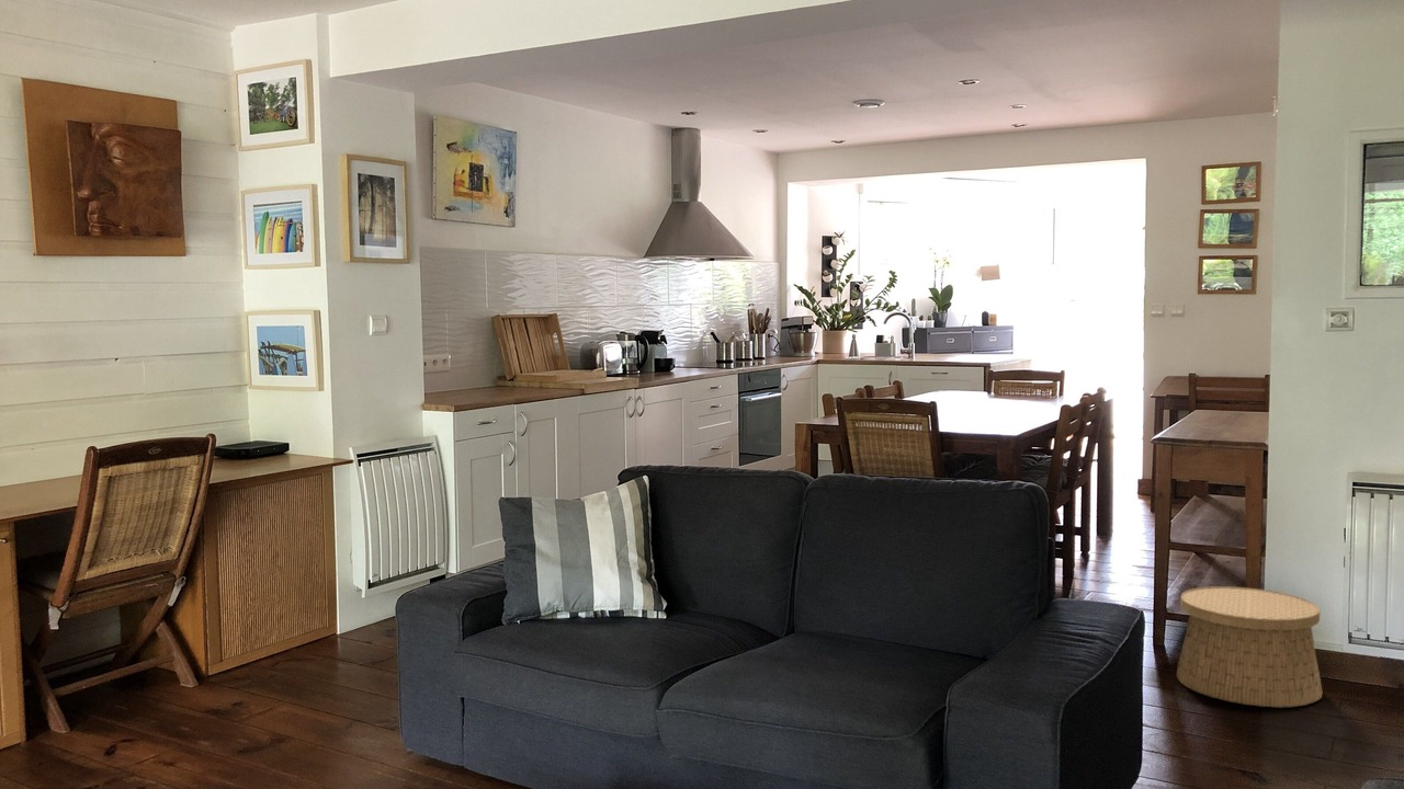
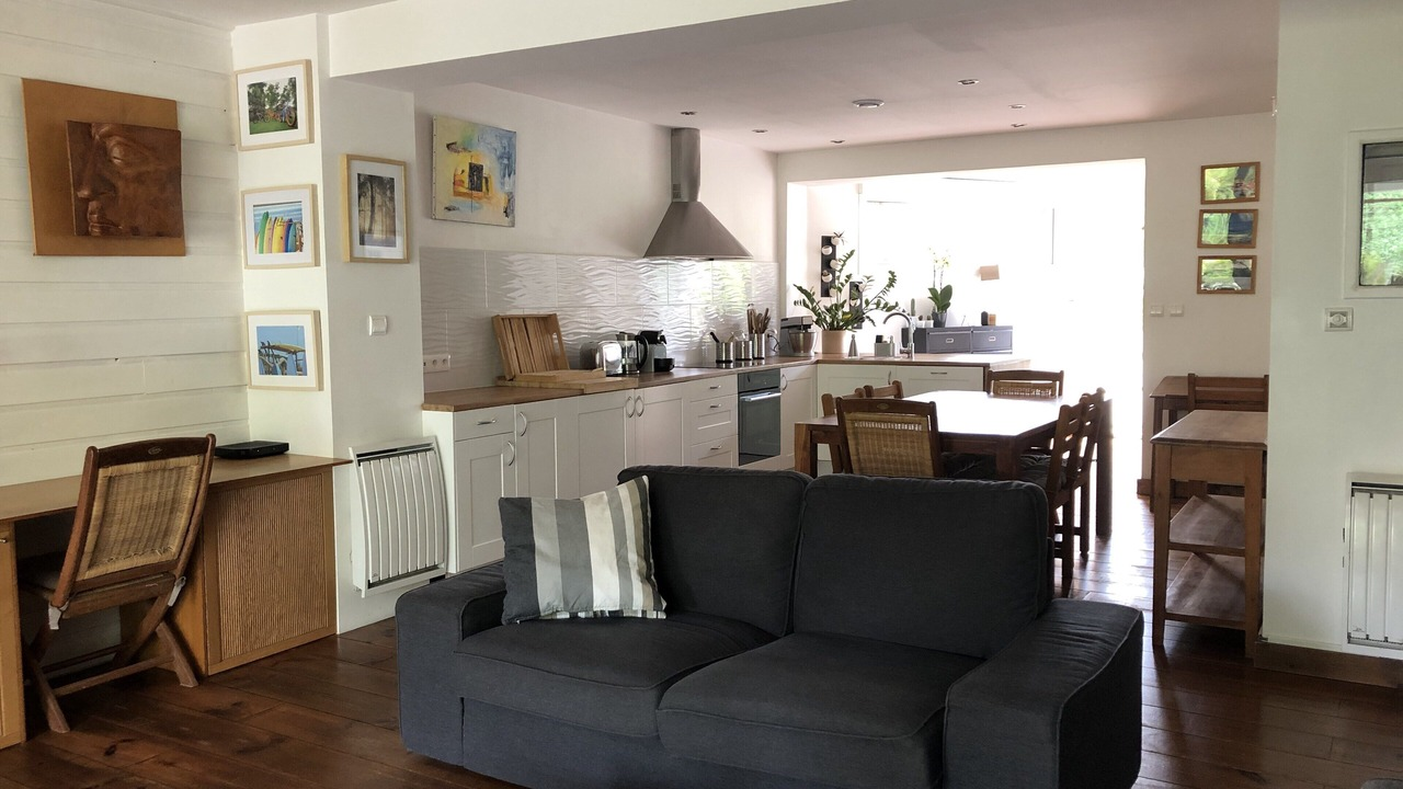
- basket [1176,585,1323,709]
